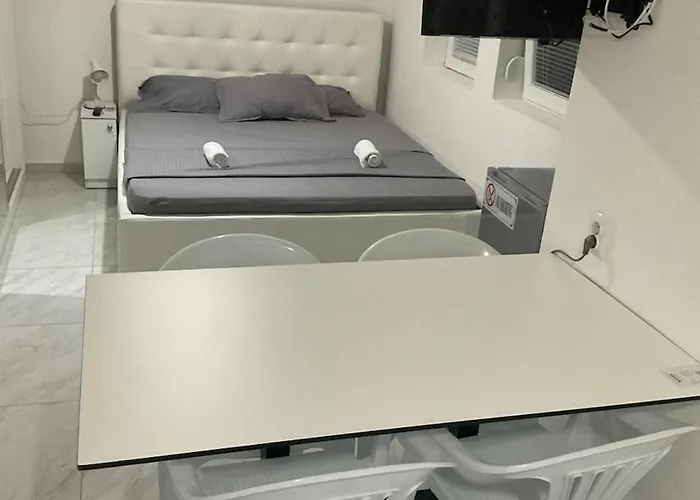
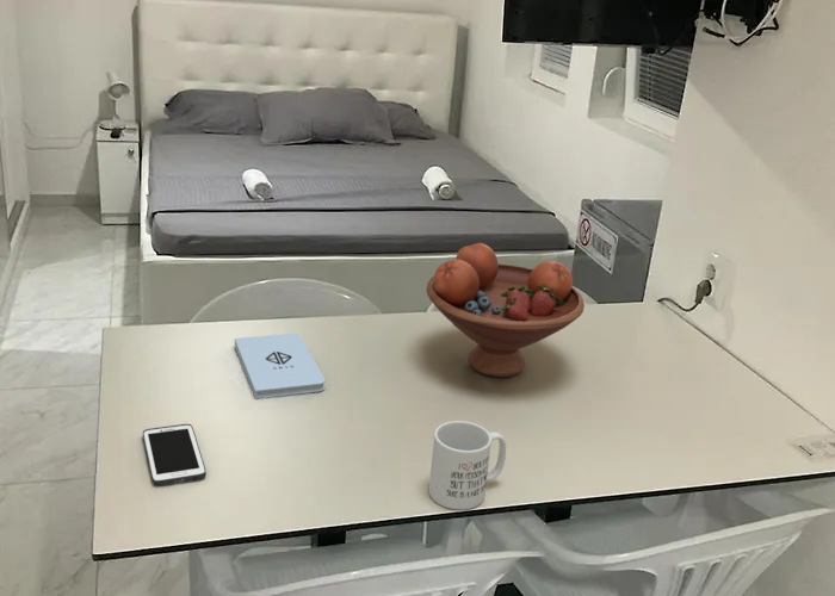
+ fruit bowl [425,242,586,378]
+ cell phone [142,423,208,486]
+ mug [428,420,507,511]
+ notepad [234,333,326,401]
